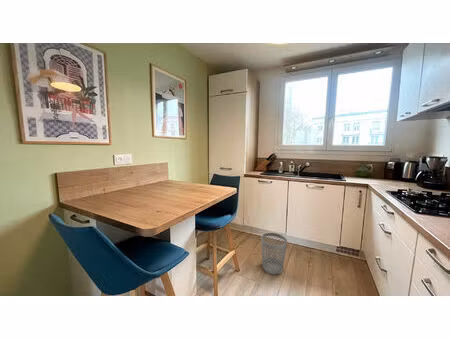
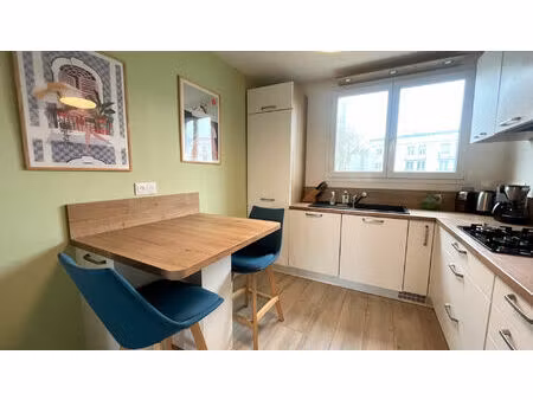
- wastebasket [260,232,288,275]
